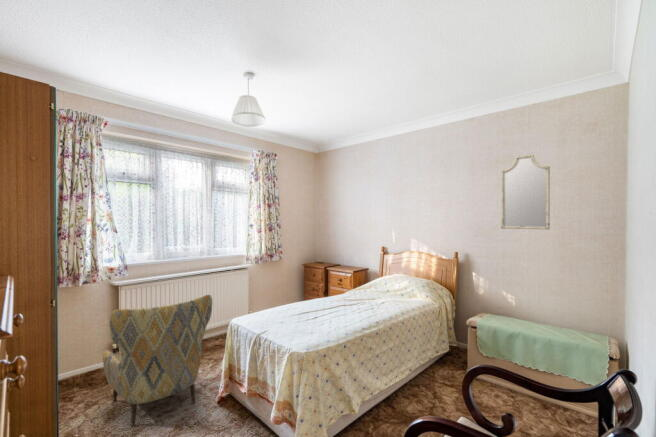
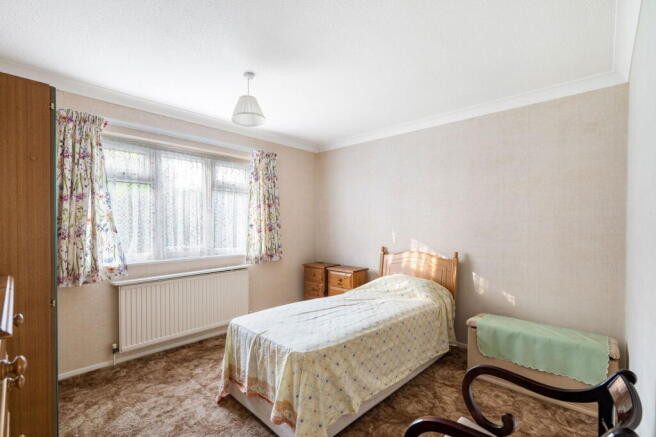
- armchair [102,293,213,428]
- home mirror [500,153,551,231]
